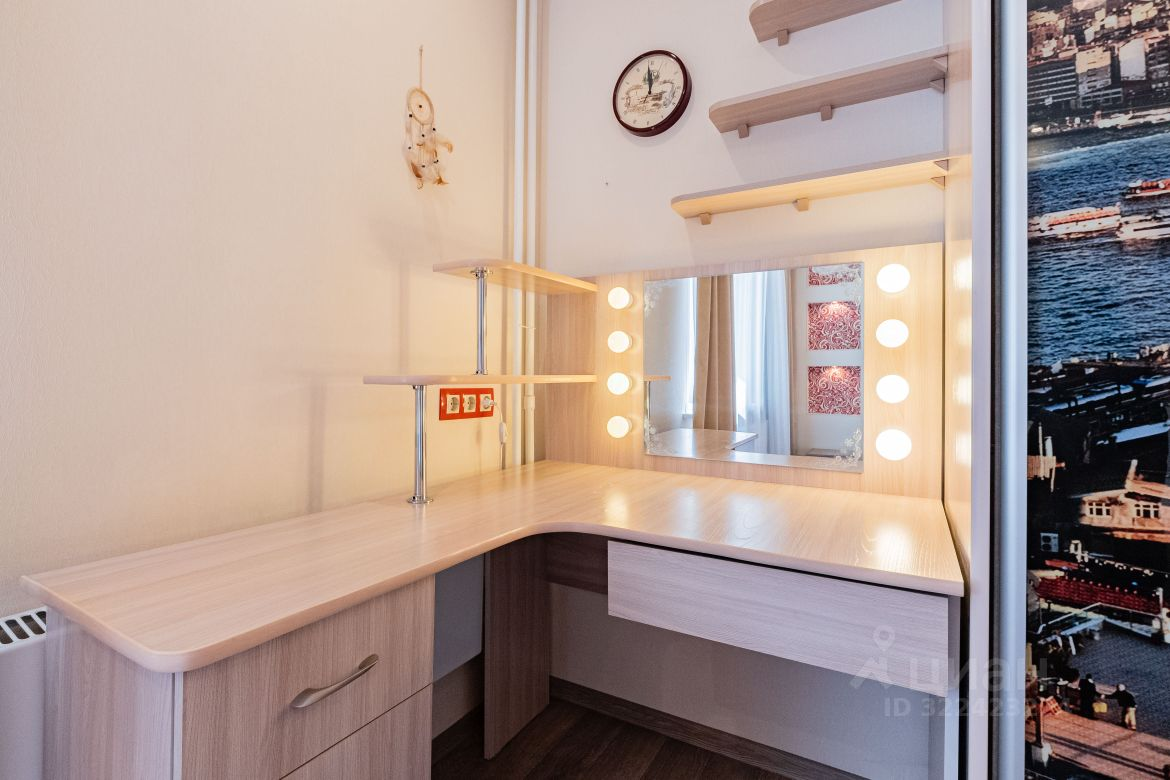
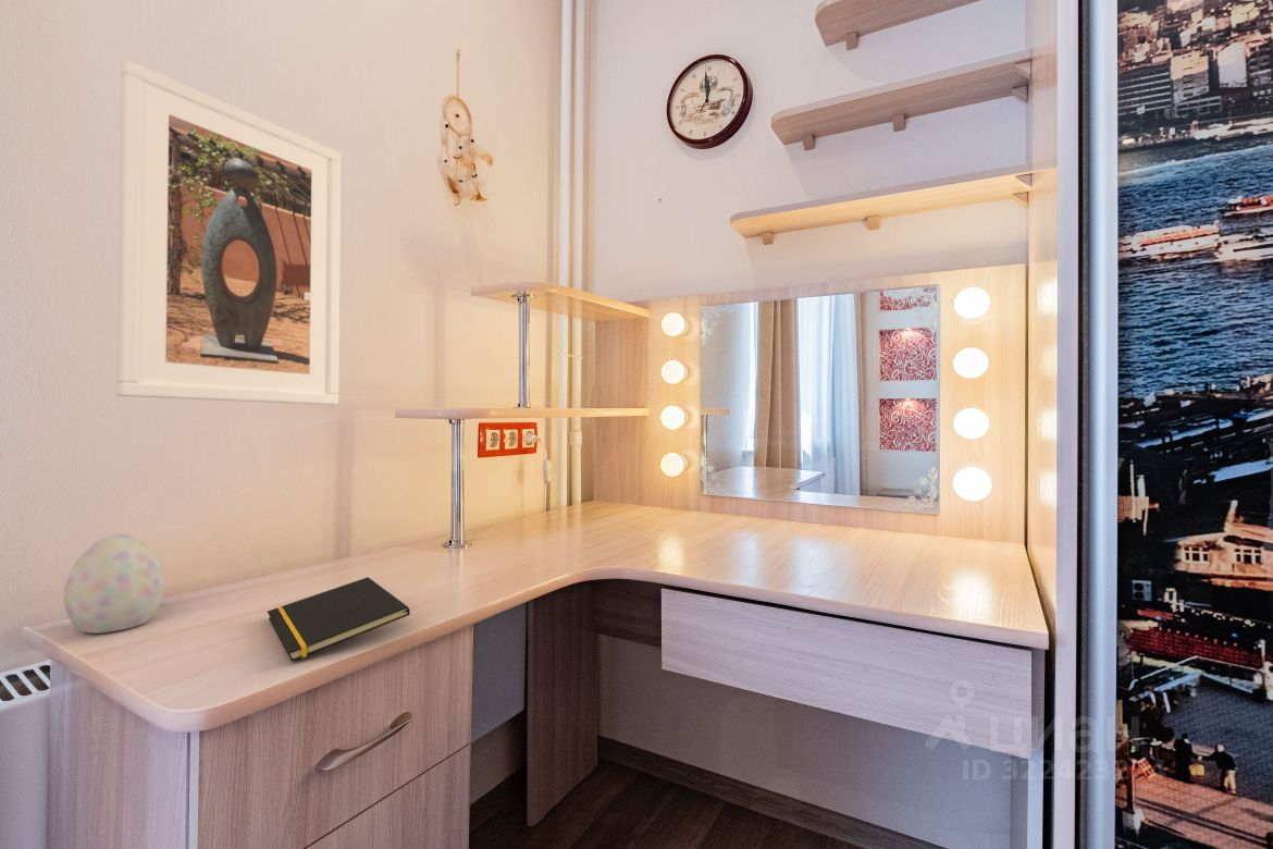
+ decorative egg [63,532,165,635]
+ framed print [115,59,342,406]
+ notepad [267,576,411,662]
